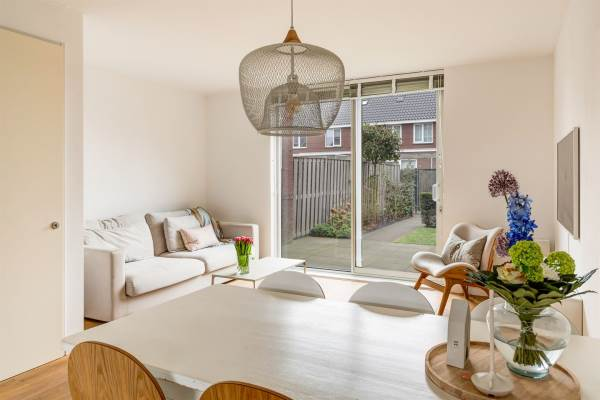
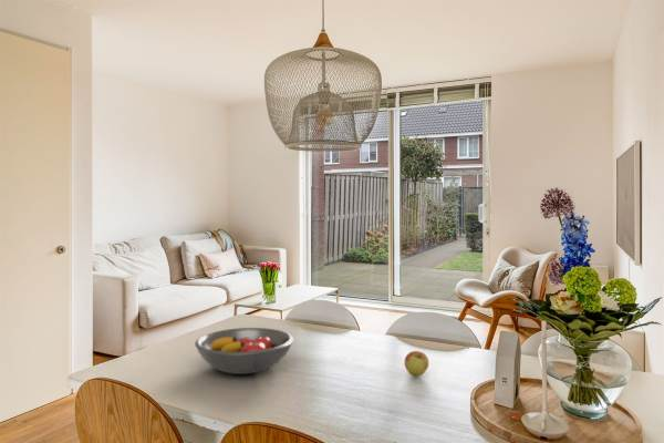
+ apple [404,350,429,378]
+ fruit bowl [194,327,294,375]
